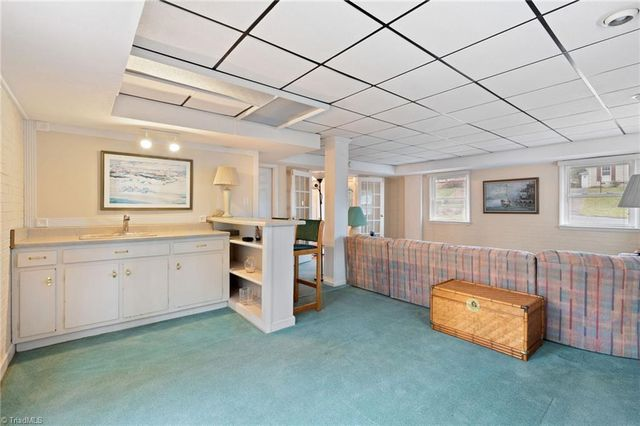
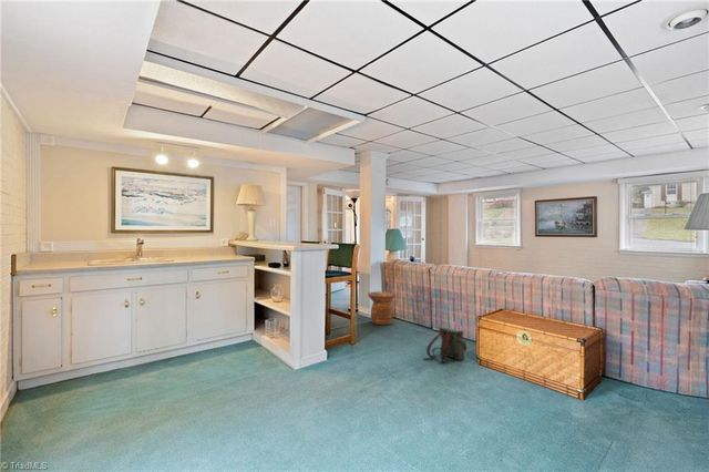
+ side table [367,290,397,326]
+ backpack [422,325,467,365]
